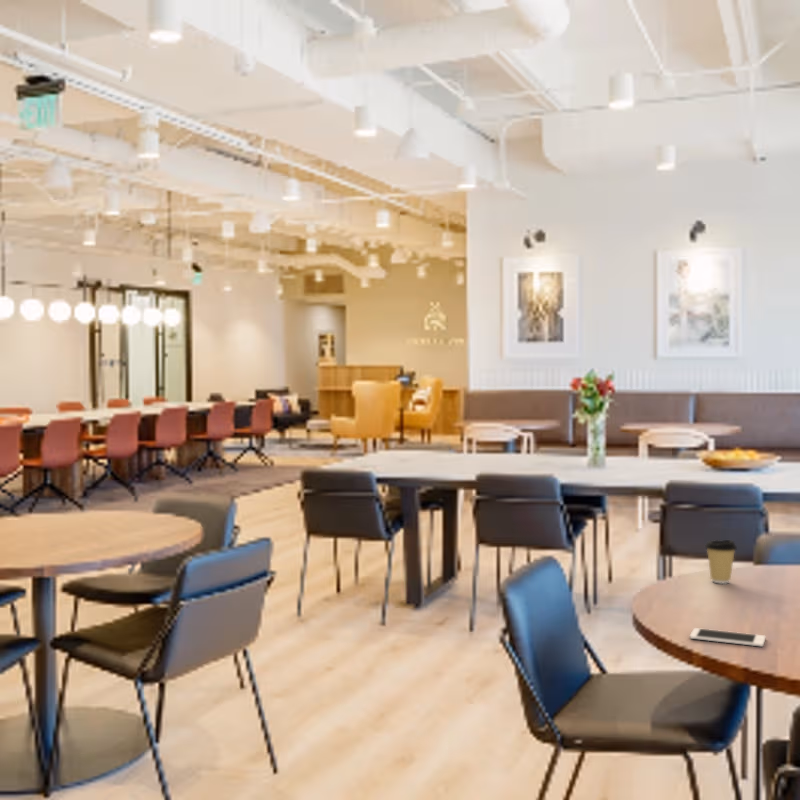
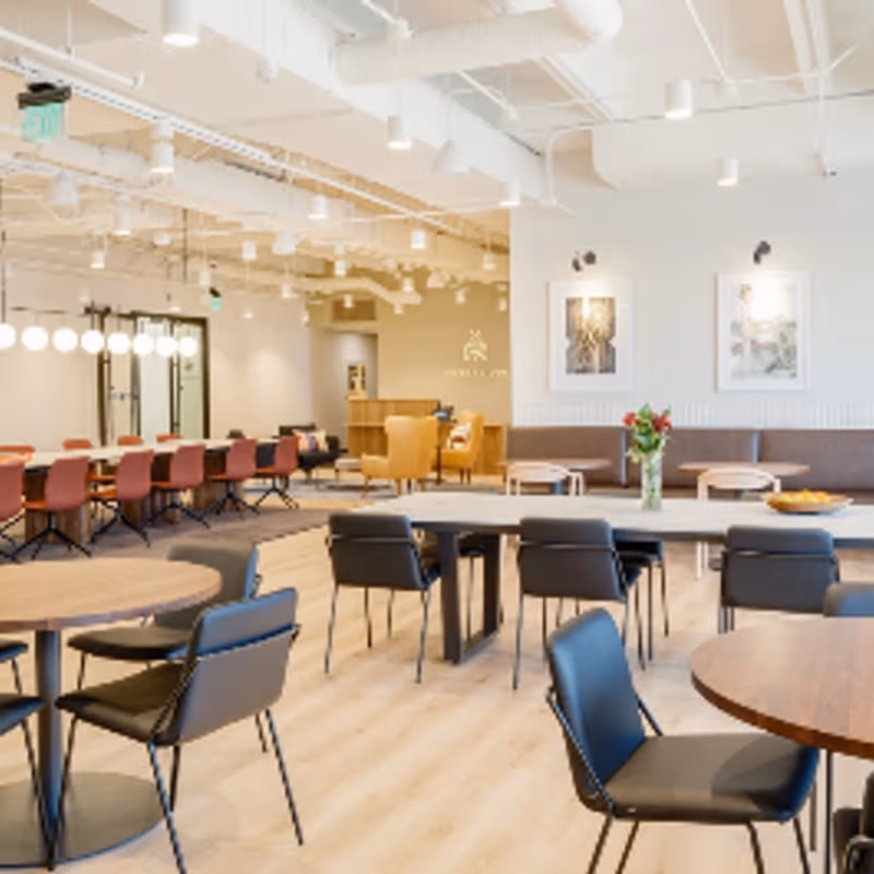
- coffee cup [704,539,738,585]
- cell phone [689,627,766,648]
